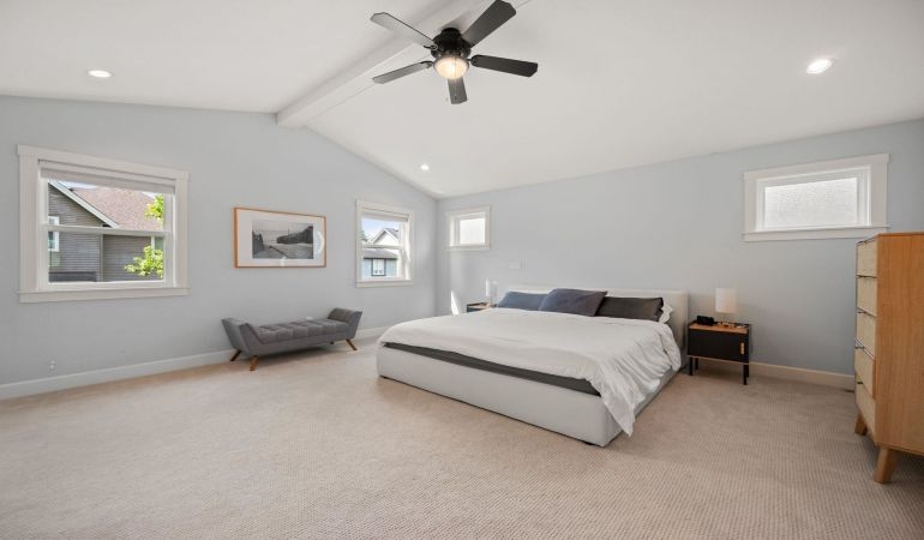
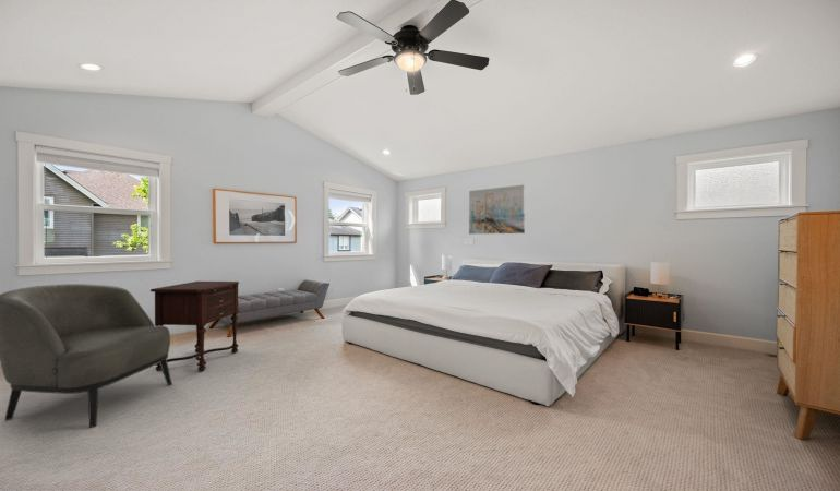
+ side table [149,280,240,372]
+ armchair [0,283,173,429]
+ wall art [468,183,526,235]
